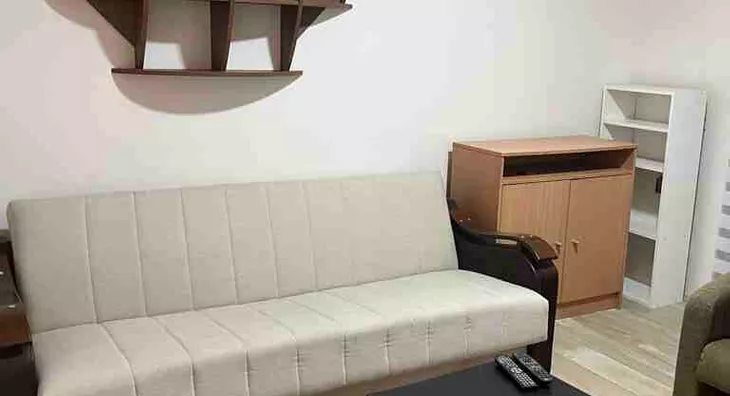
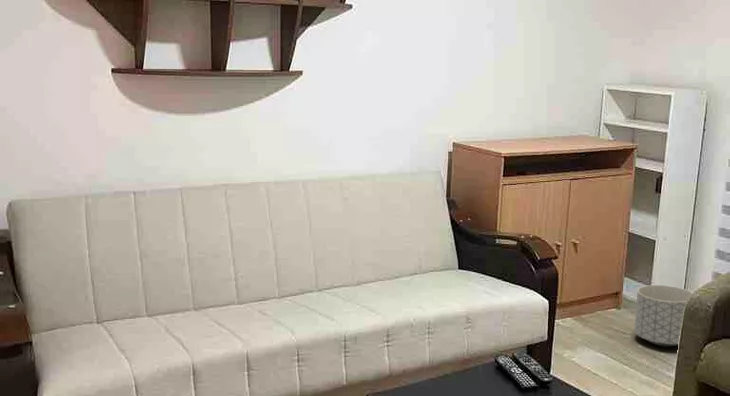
+ planter [634,284,693,347]
